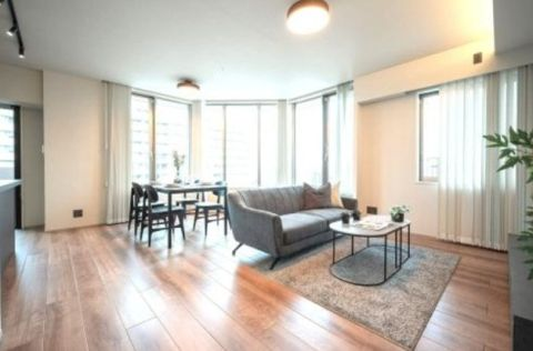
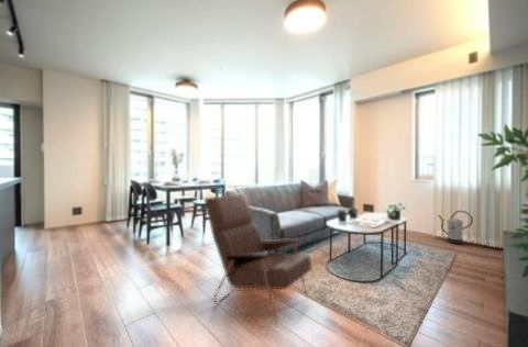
+ watering can [438,210,474,245]
+ armchair [204,193,312,327]
